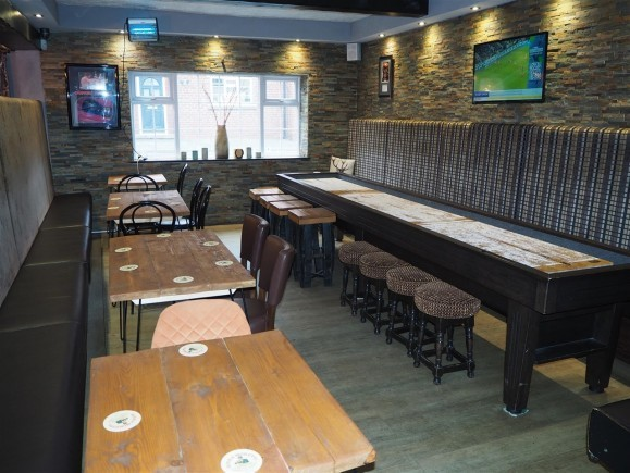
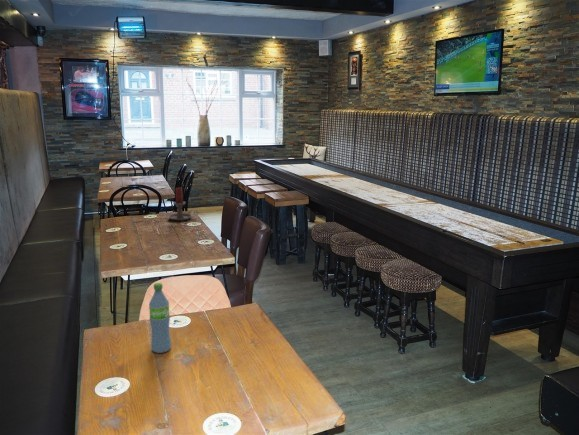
+ candle holder [167,186,199,222]
+ water bottle [148,282,172,354]
